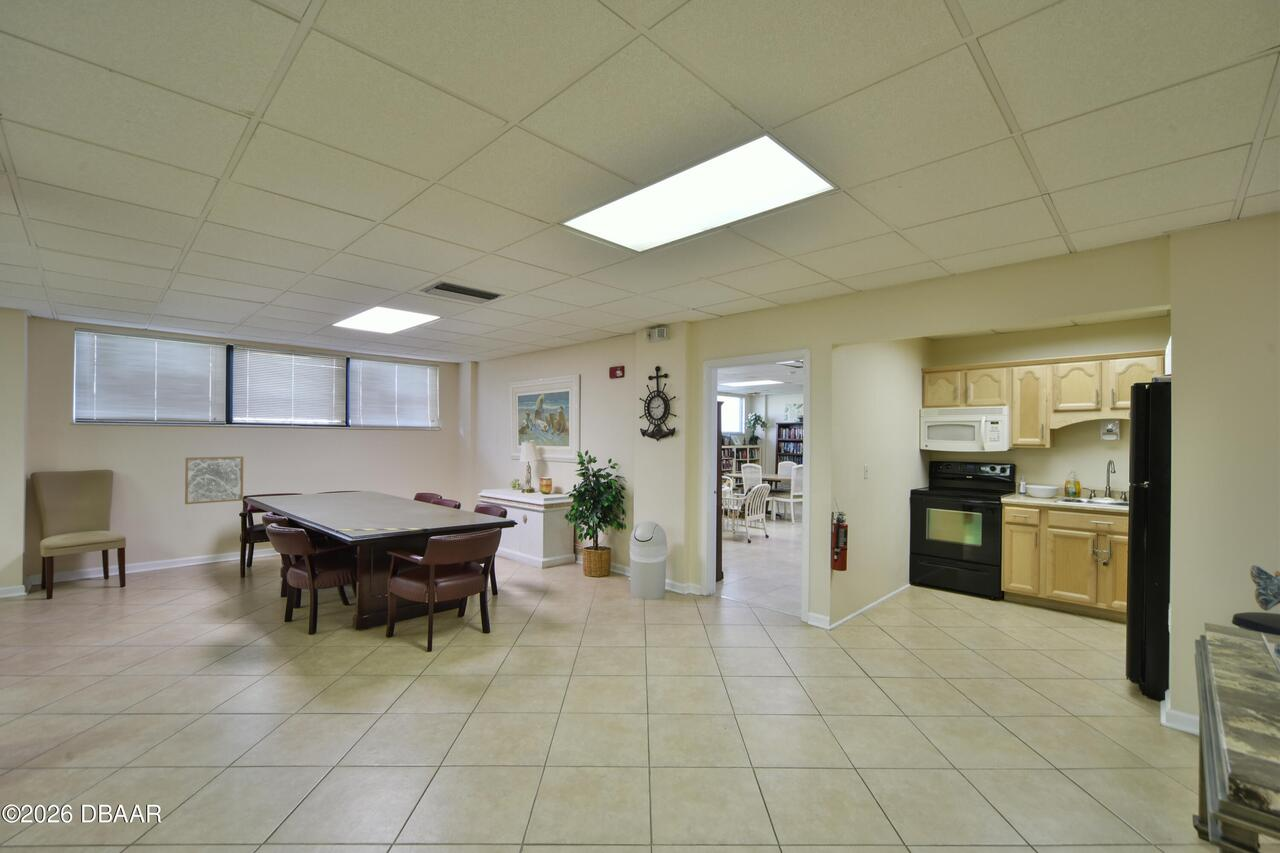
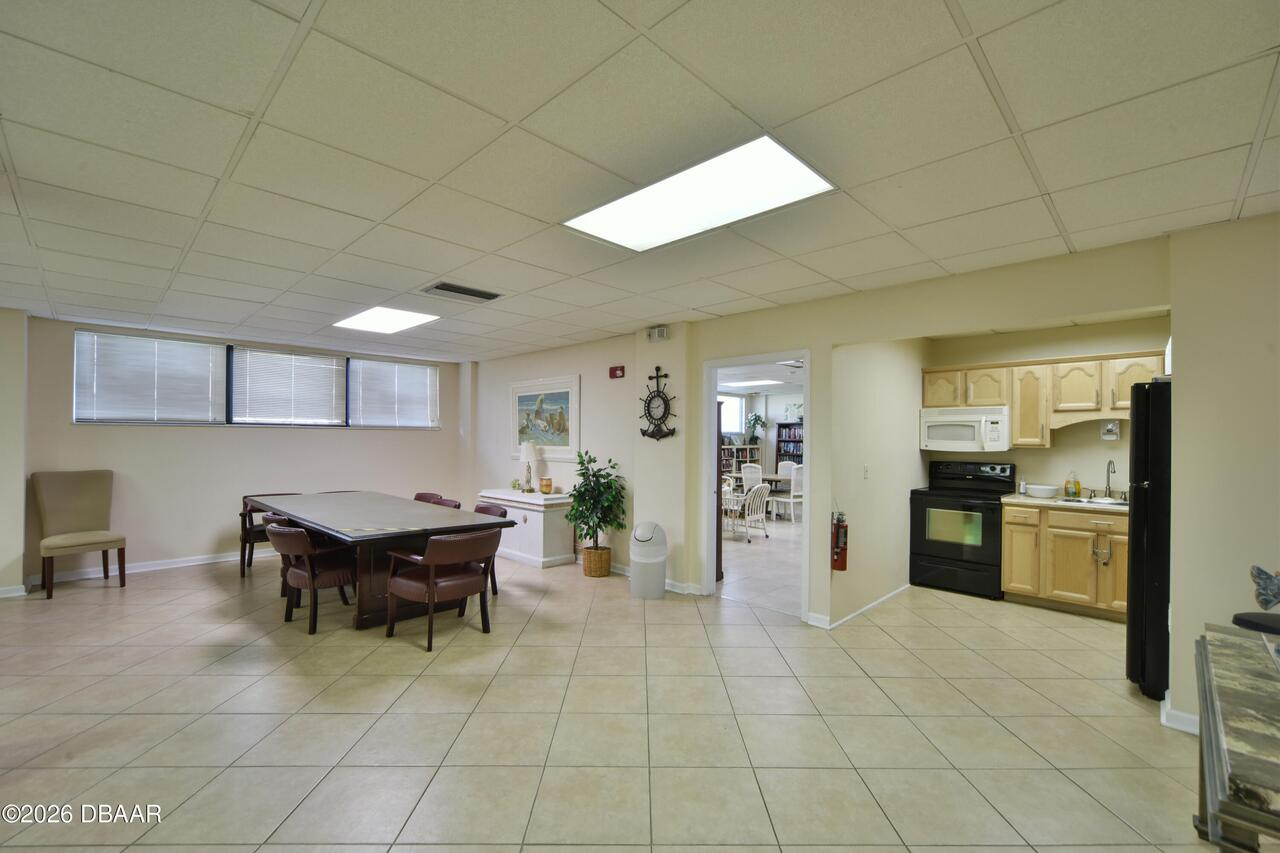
- wall art [184,455,244,505]
